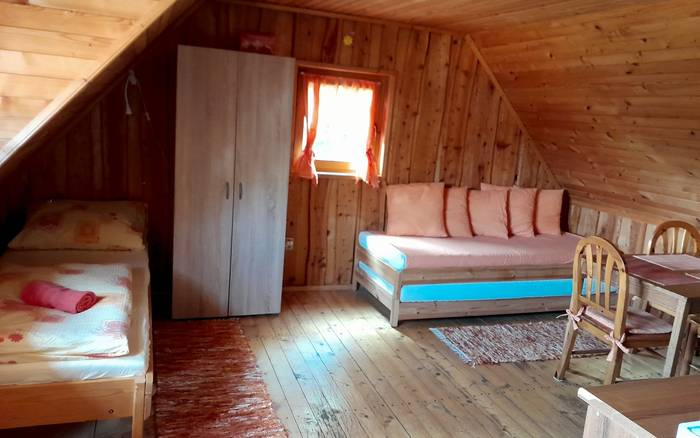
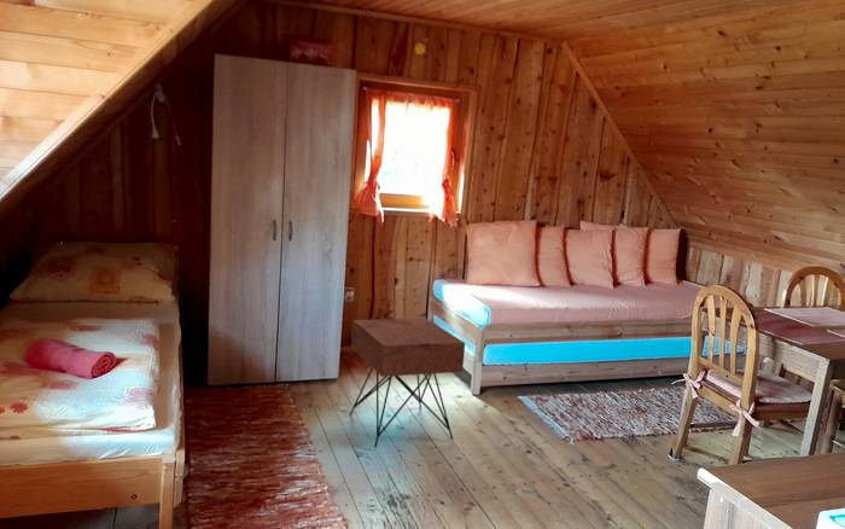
+ nightstand [348,318,466,448]
